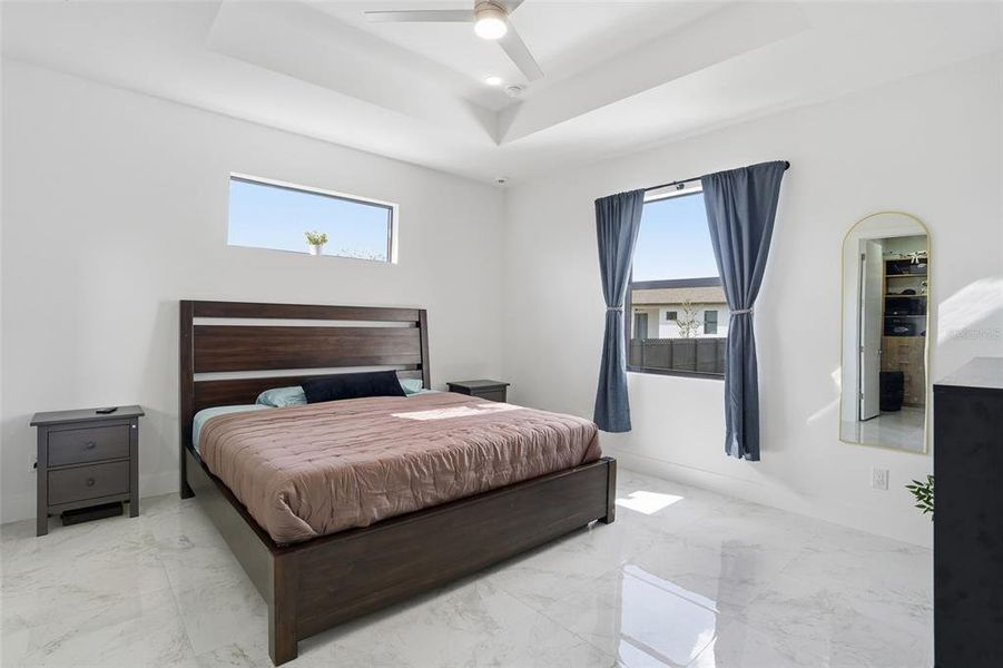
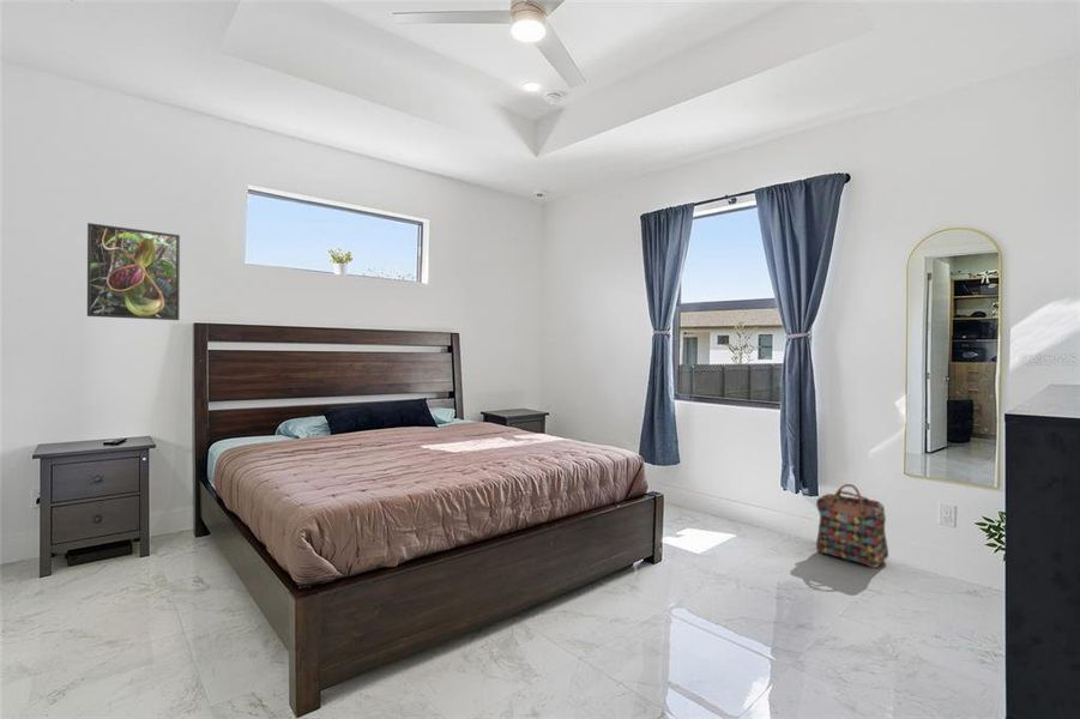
+ backpack [815,483,889,569]
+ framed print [86,222,181,321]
